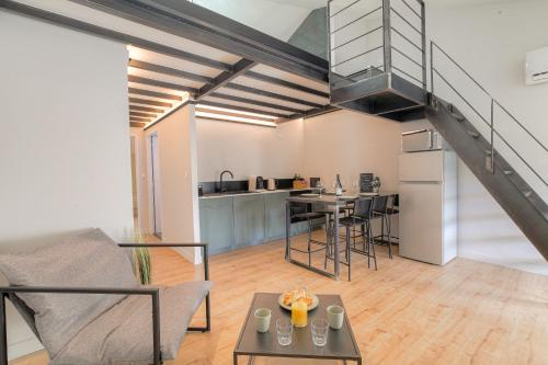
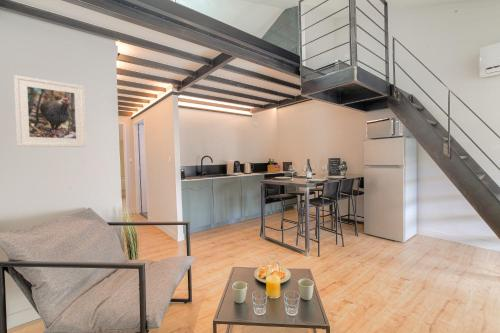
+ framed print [13,74,87,148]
